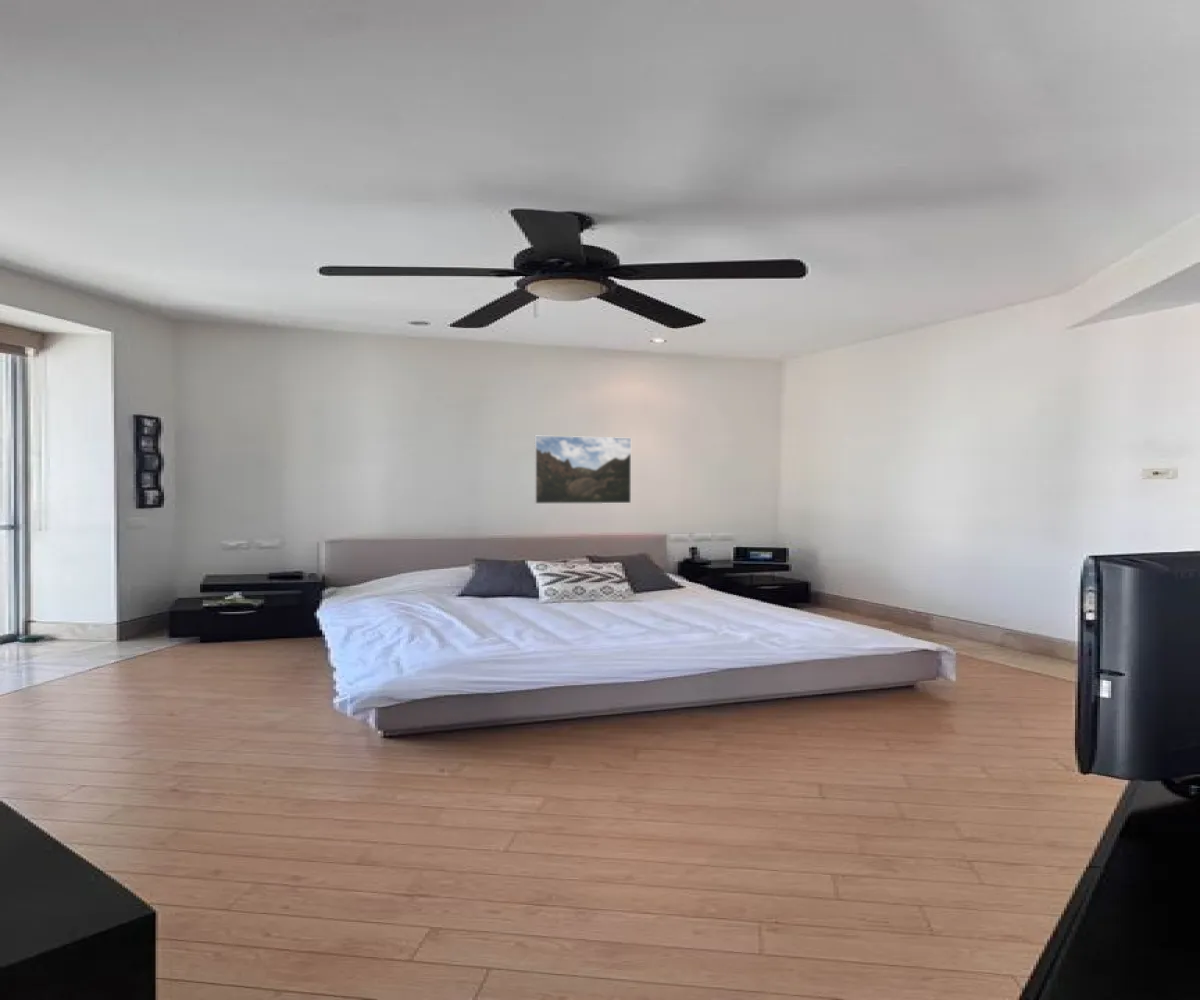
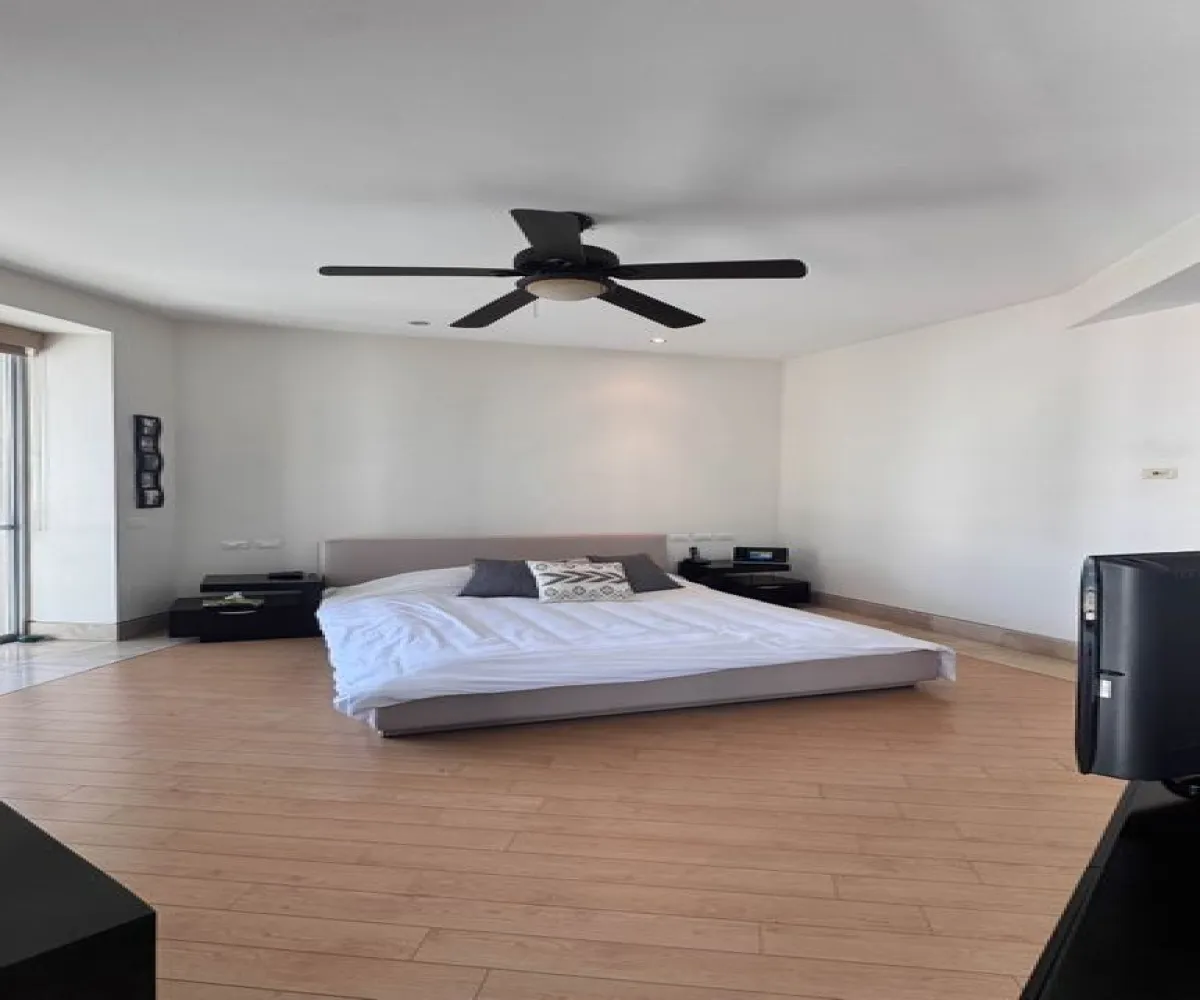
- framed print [534,435,632,505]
